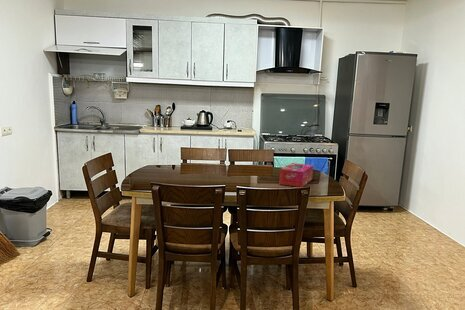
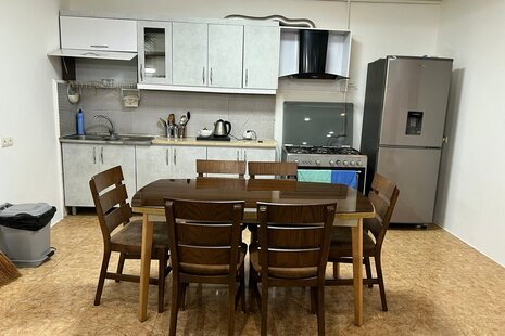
- tissue box [278,162,314,188]
